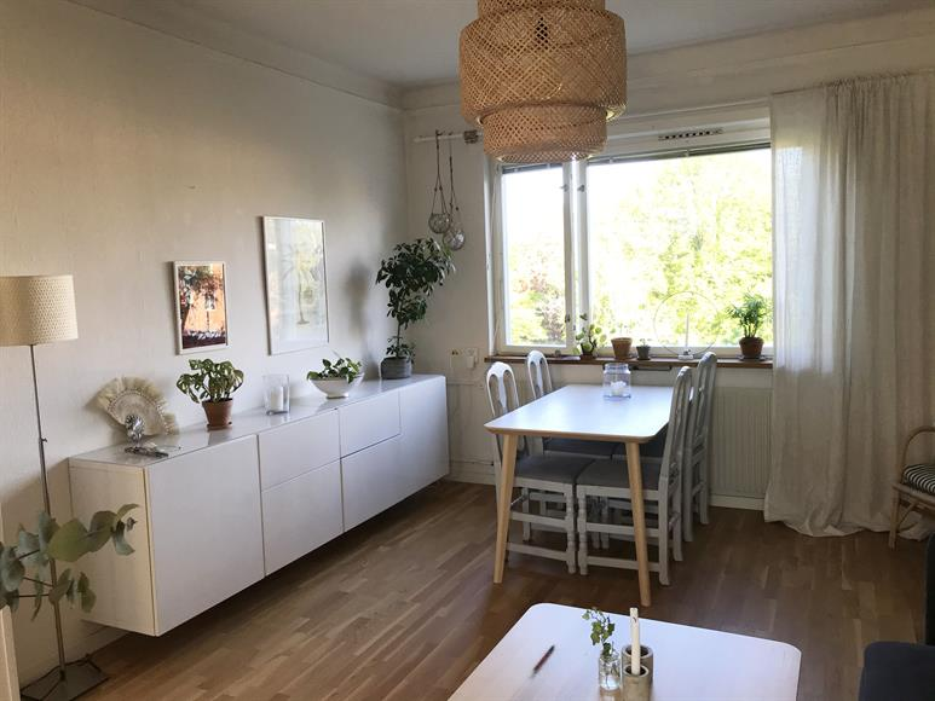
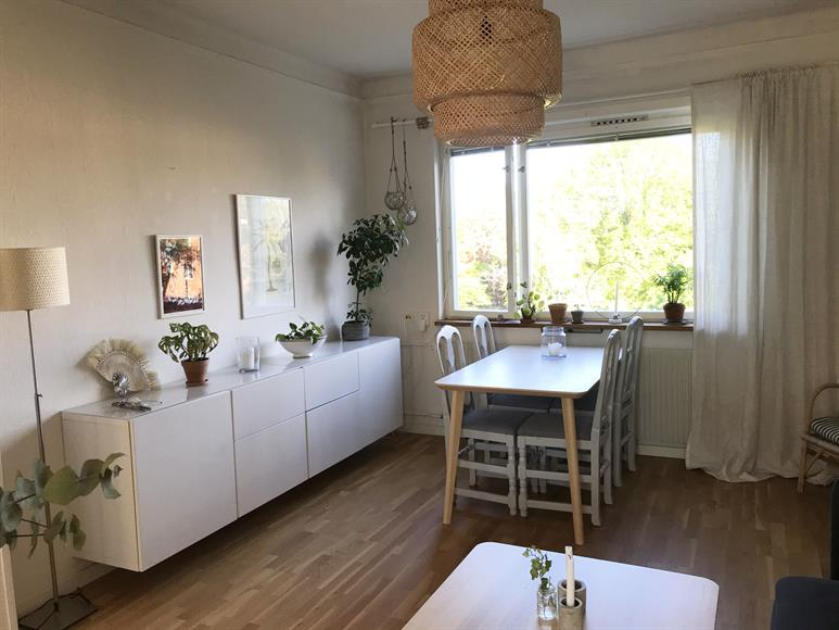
- pen [532,643,556,673]
